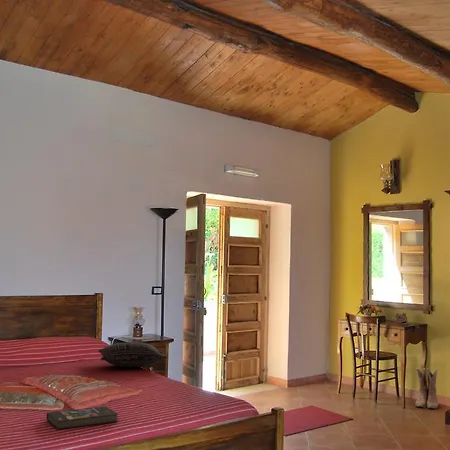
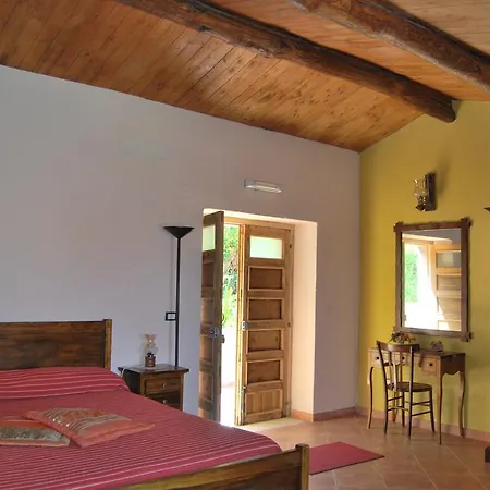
- boots [414,367,439,410]
- book [46,405,120,430]
- pillow [97,341,168,368]
